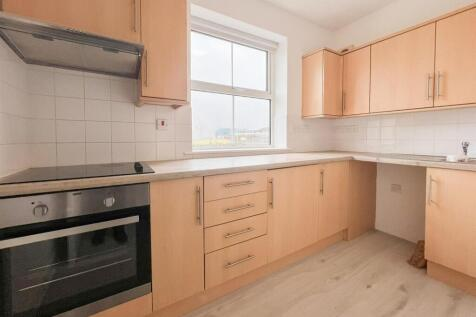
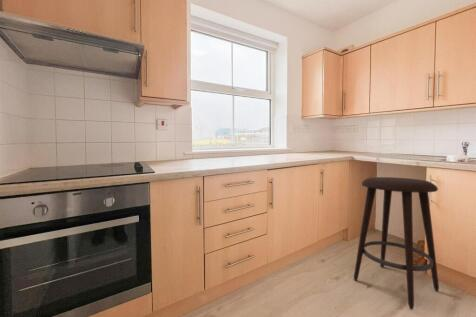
+ stool [353,176,440,311]
